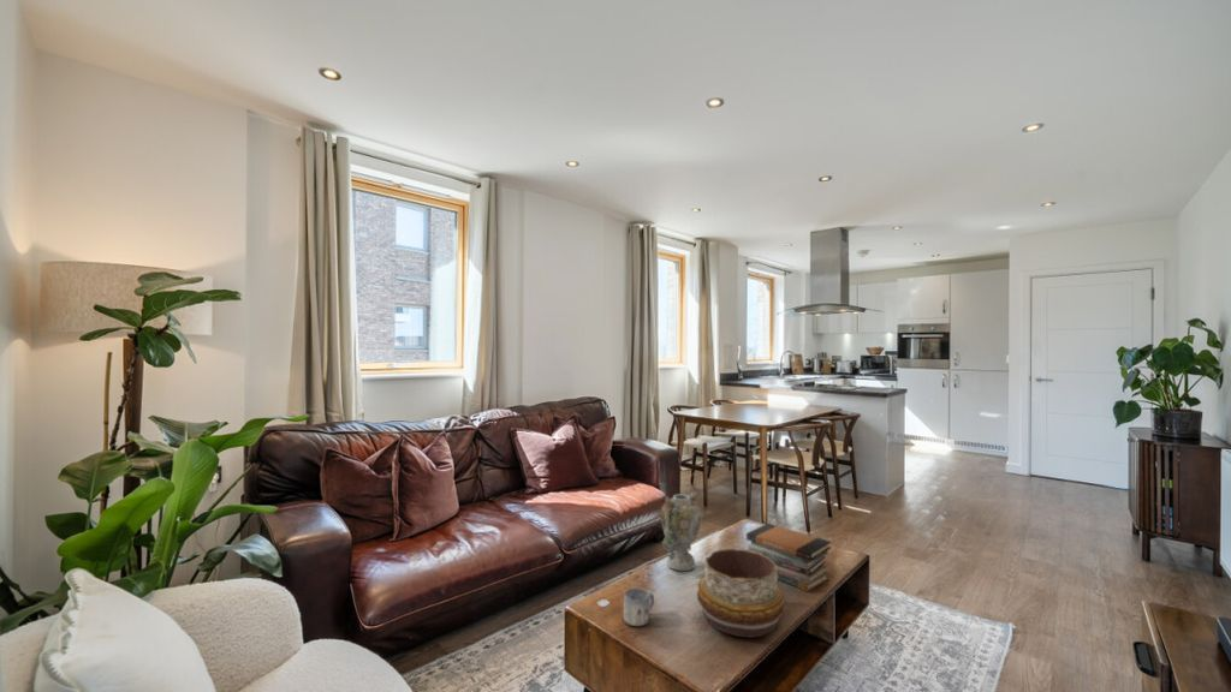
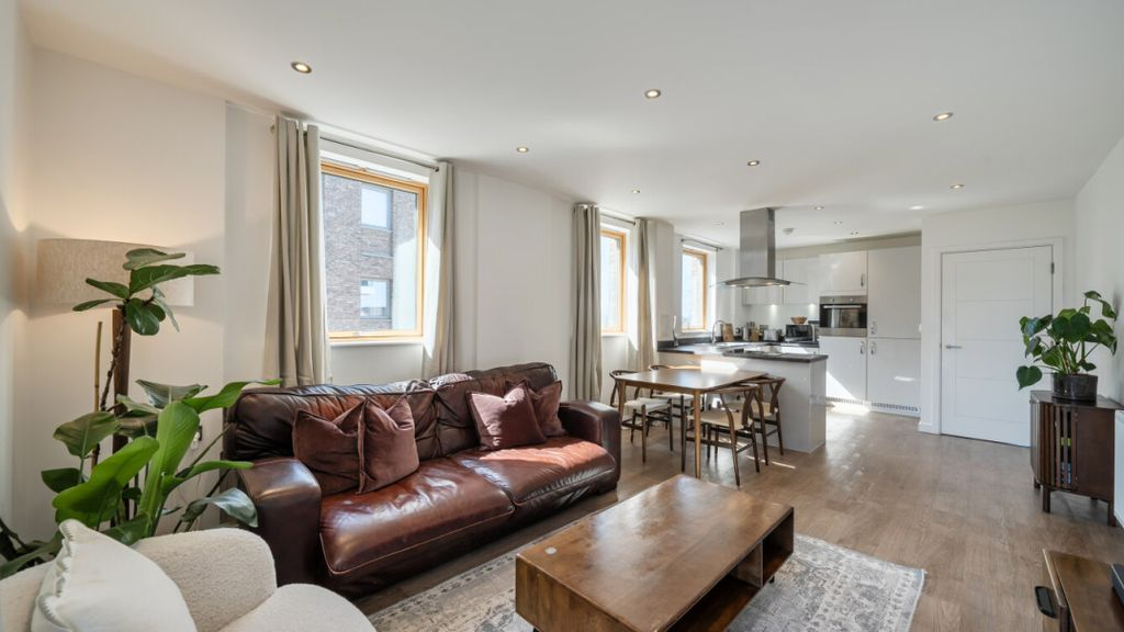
- mug [623,586,655,627]
- decorative bowl [696,548,786,638]
- vase [658,490,703,572]
- book stack [745,523,832,592]
